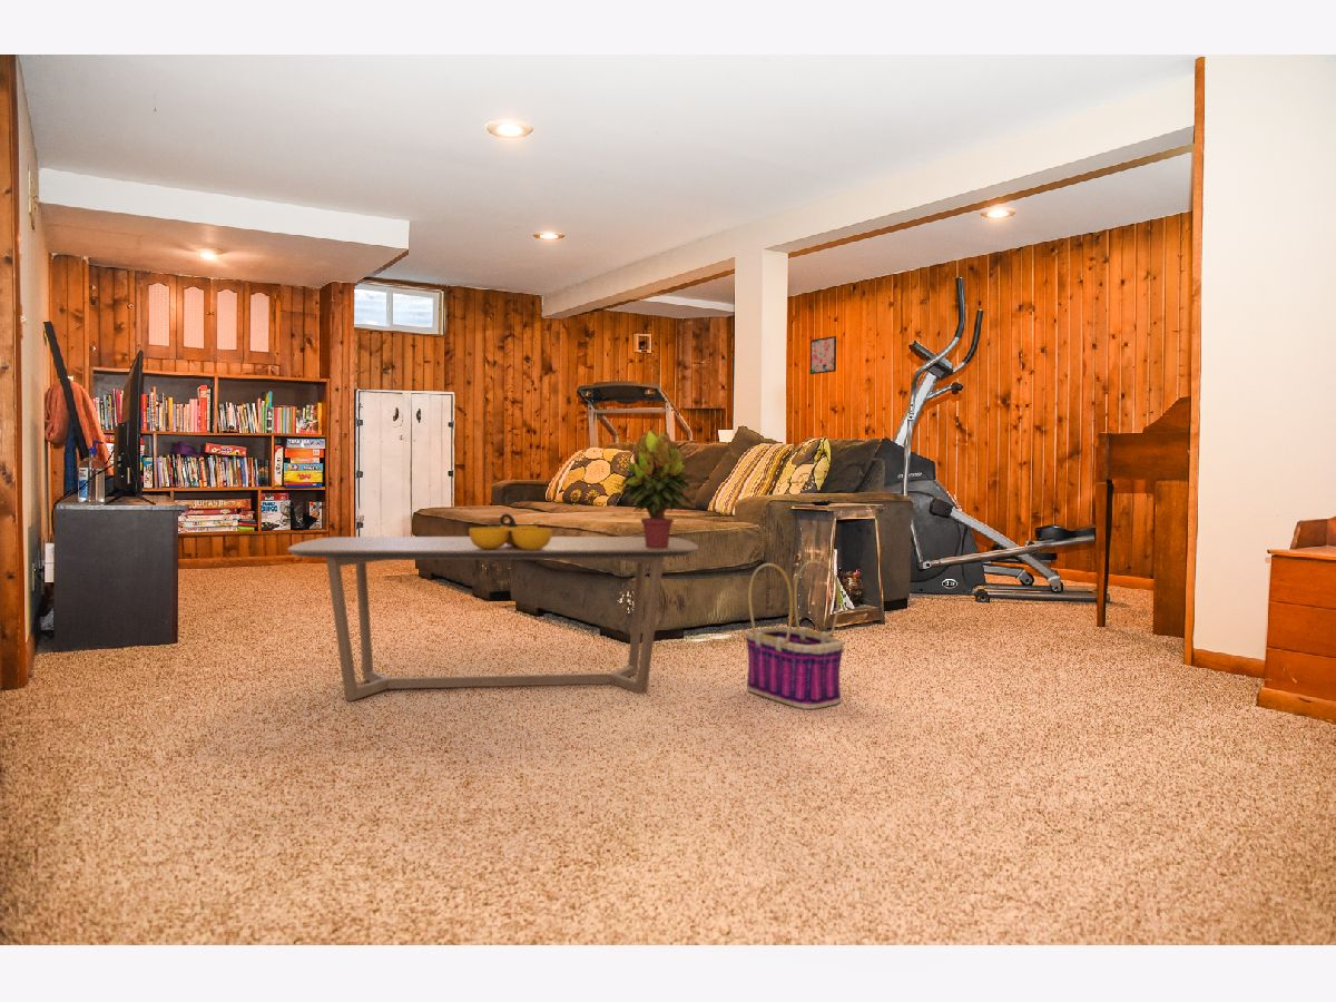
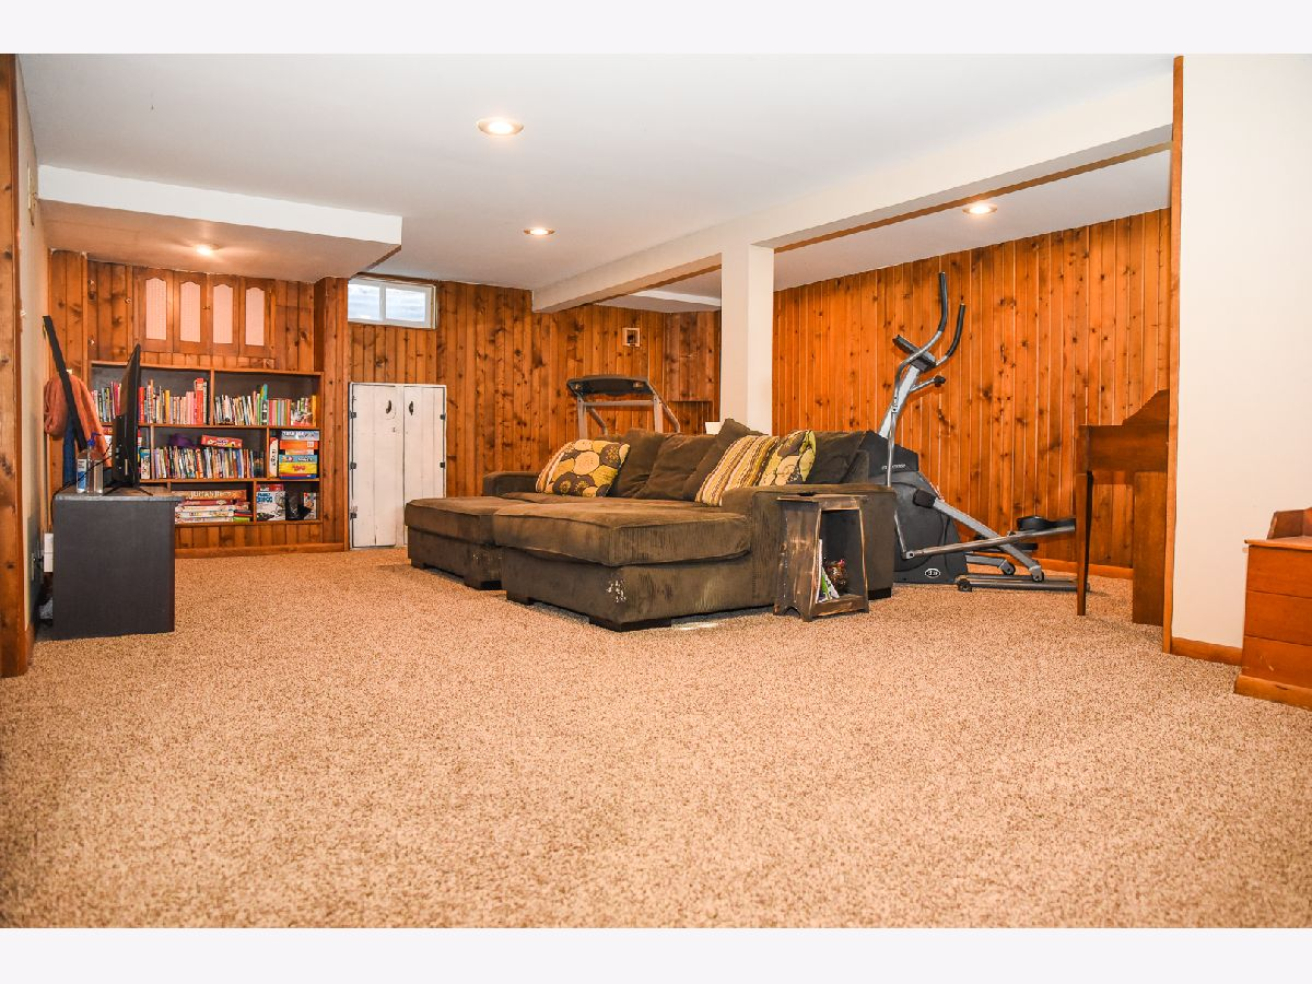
- basket [745,560,845,710]
- wall art [809,335,837,375]
- coffee table [286,536,699,703]
- potted plant [619,429,694,548]
- decorative bowl [468,512,553,550]
